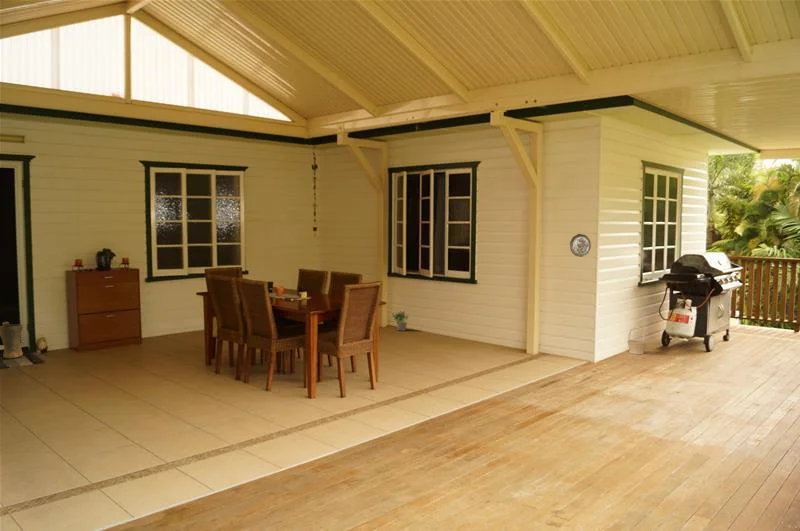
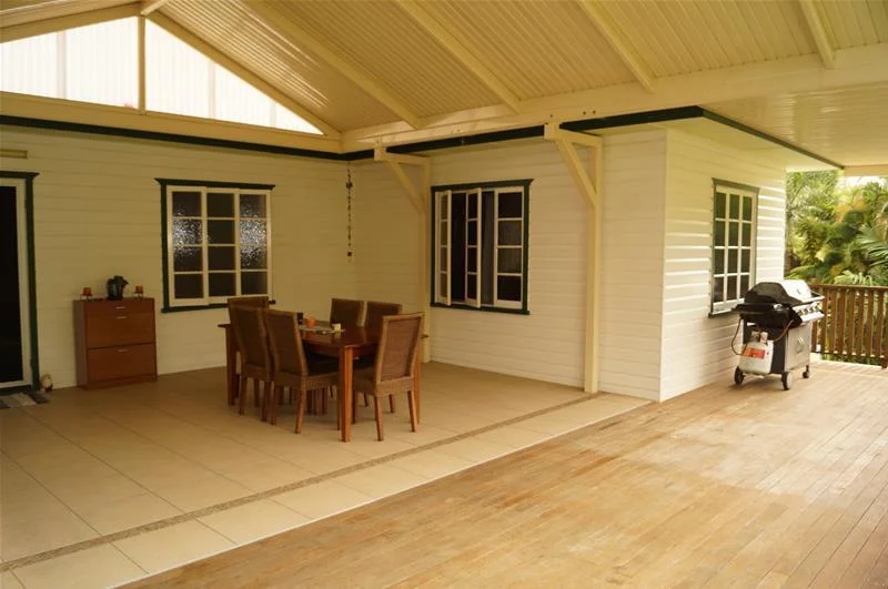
- basket [626,326,647,355]
- decorative plate [569,233,592,258]
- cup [0,321,24,359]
- potted plant [391,310,411,332]
